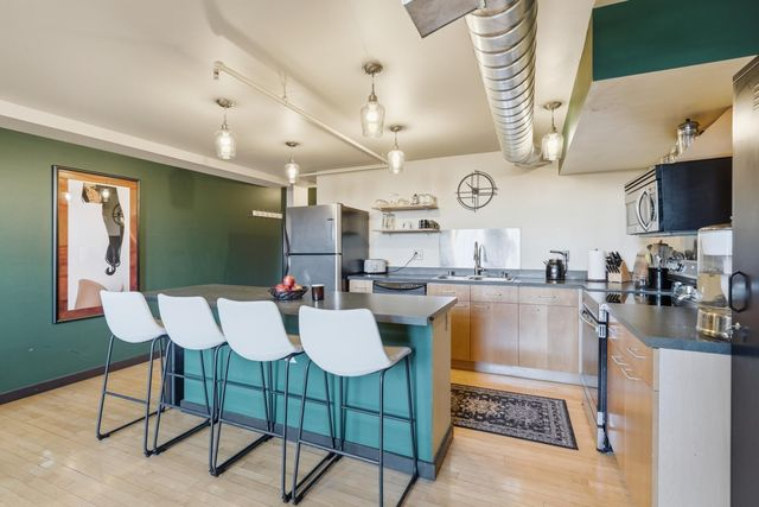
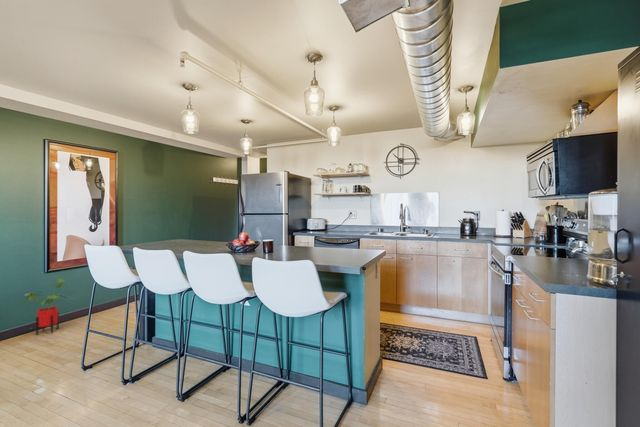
+ house plant [25,278,69,336]
